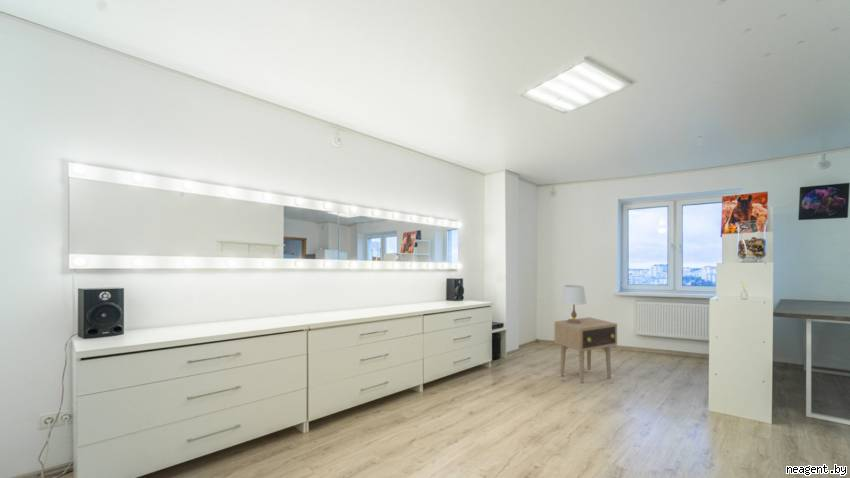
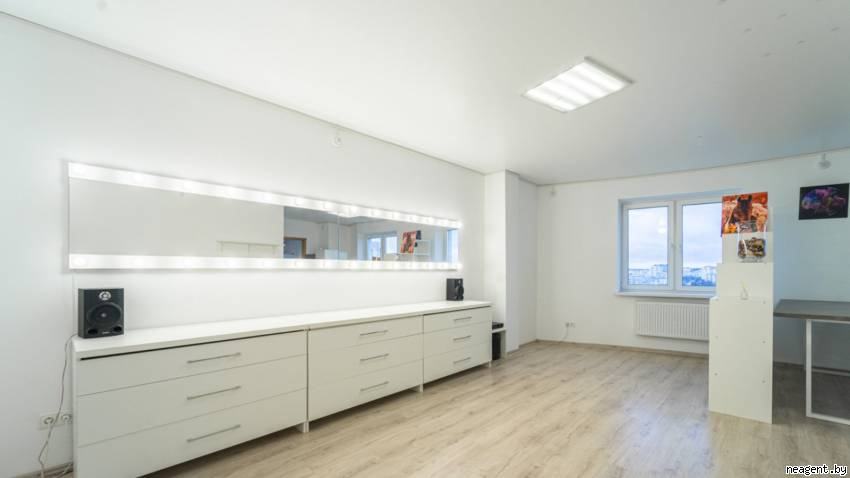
- side table [554,316,618,384]
- table lamp [561,284,587,323]
